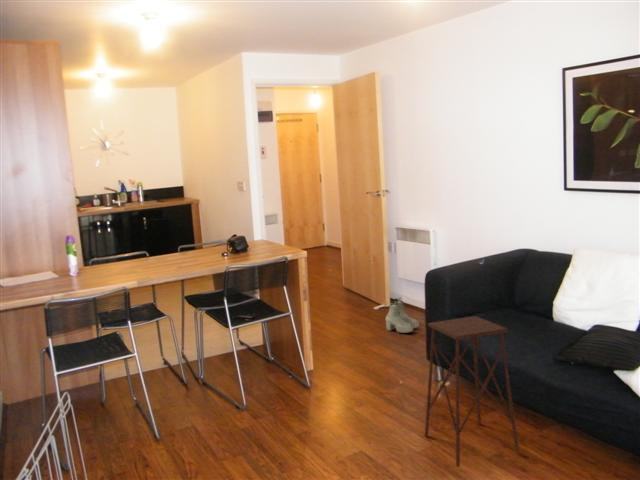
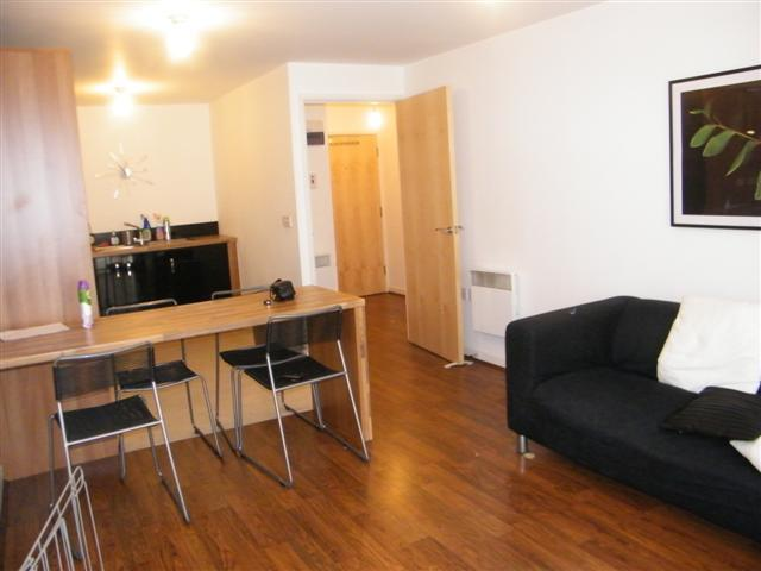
- side table [424,315,520,468]
- boots [385,299,420,334]
